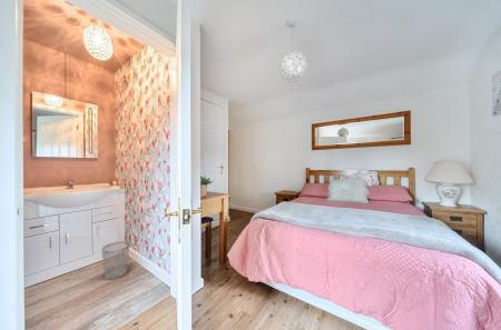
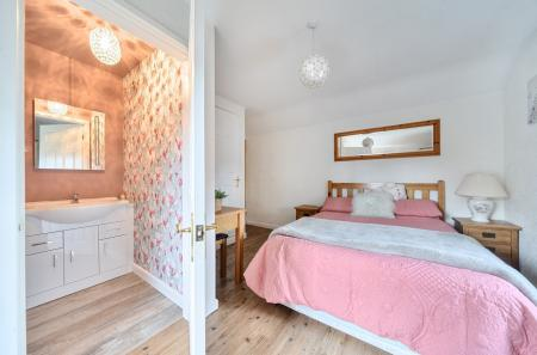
- wastebasket [100,240,131,280]
